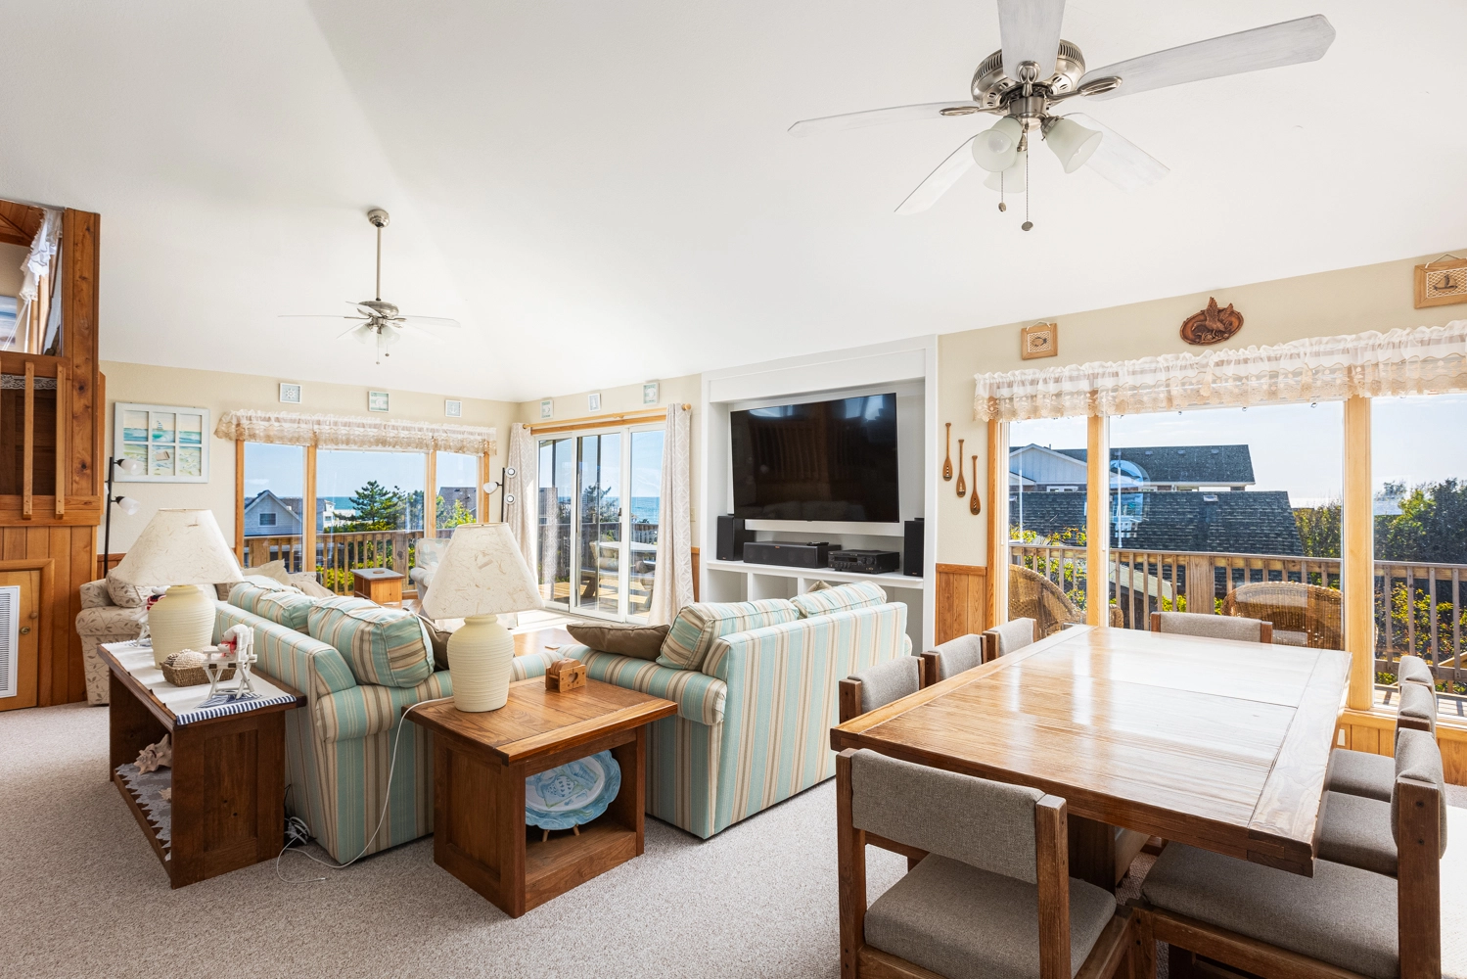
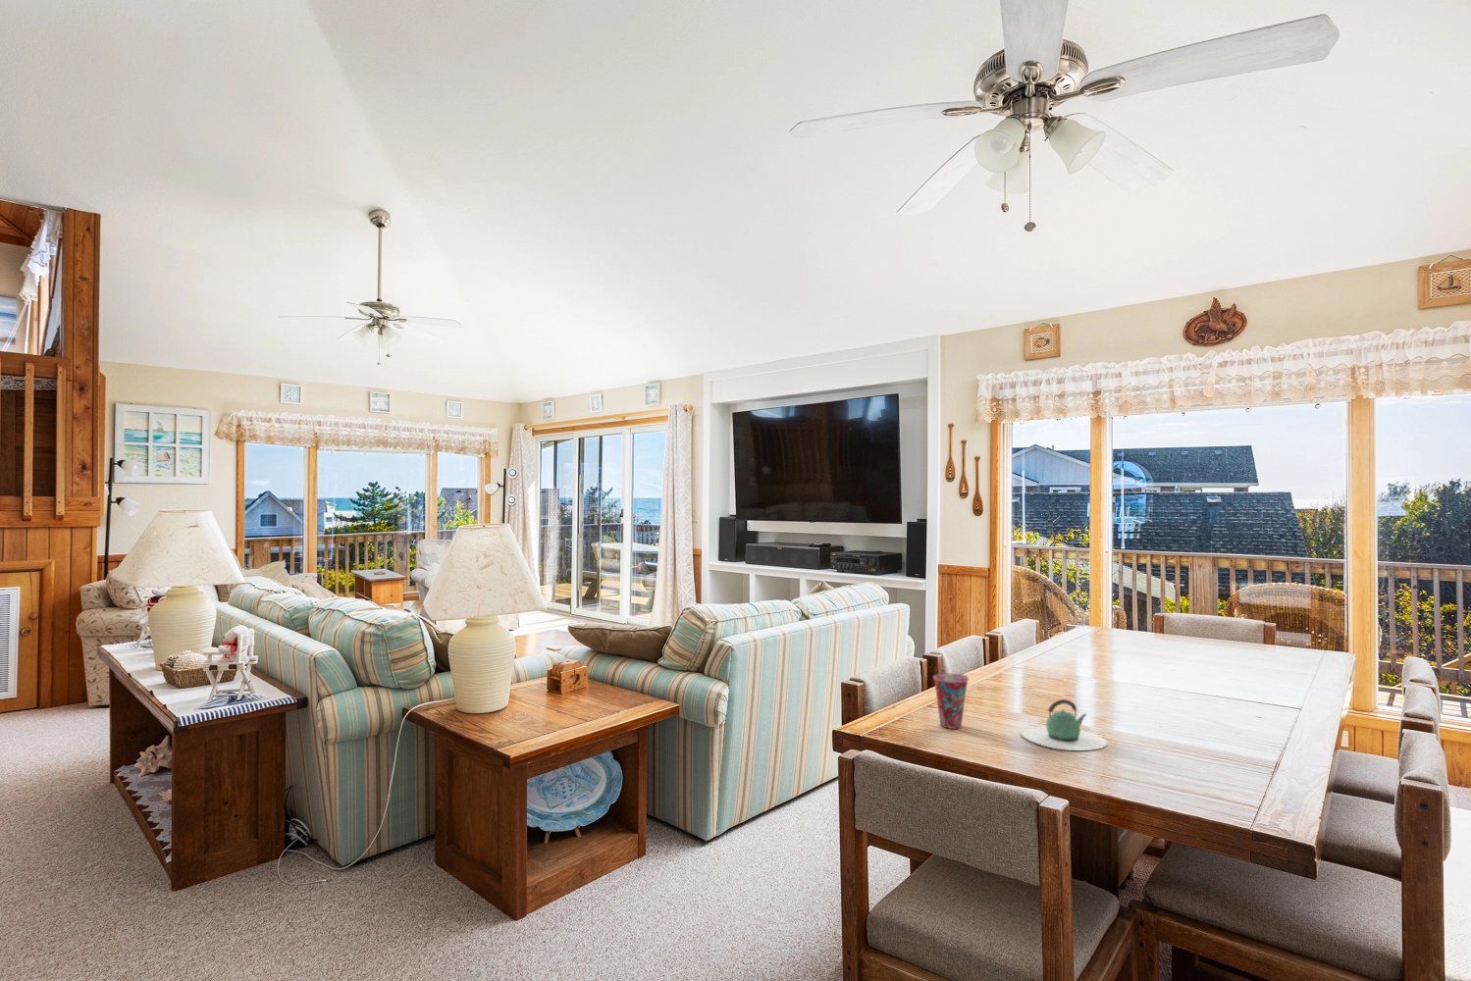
+ cup [932,673,969,730]
+ teapot [1021,699,1108,751]
